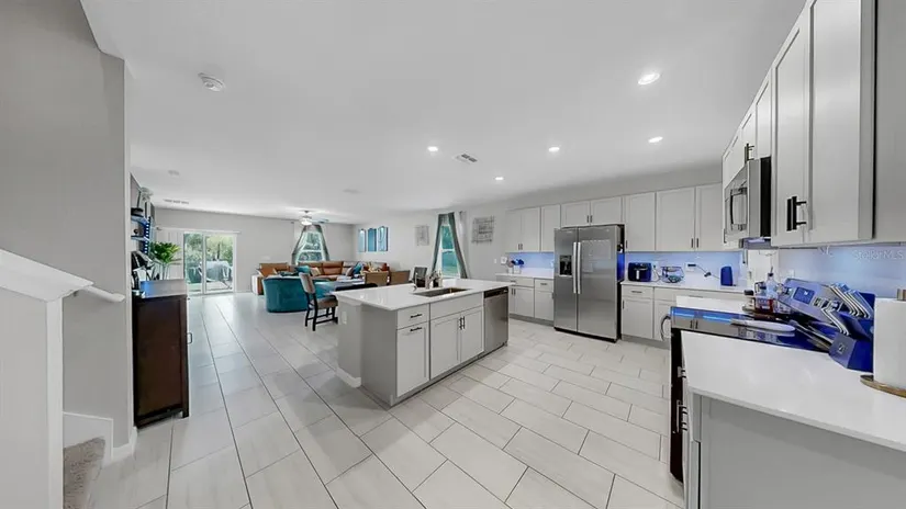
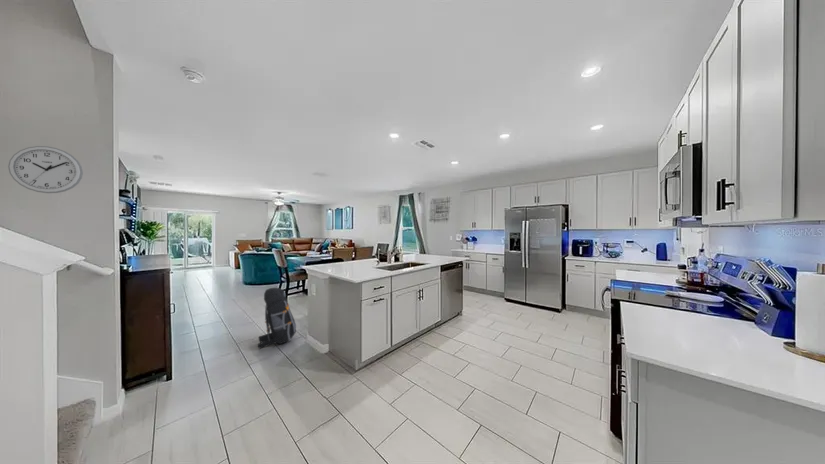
+ backpack [257,287,297,350]
+ wall clock [7,145,84,194]
